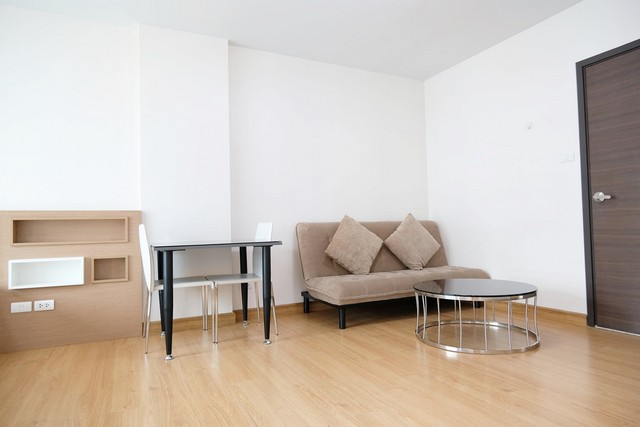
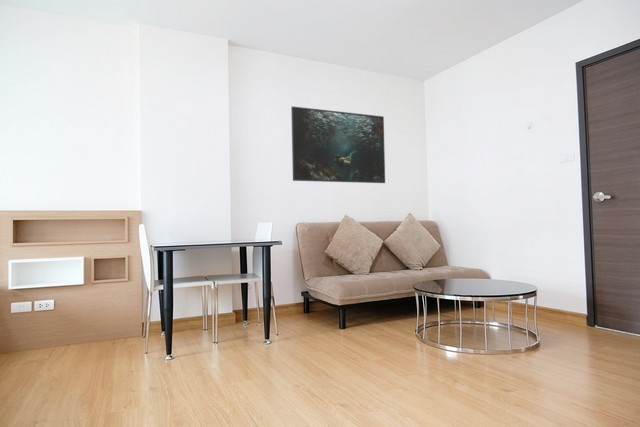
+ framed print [290,105,386,184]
